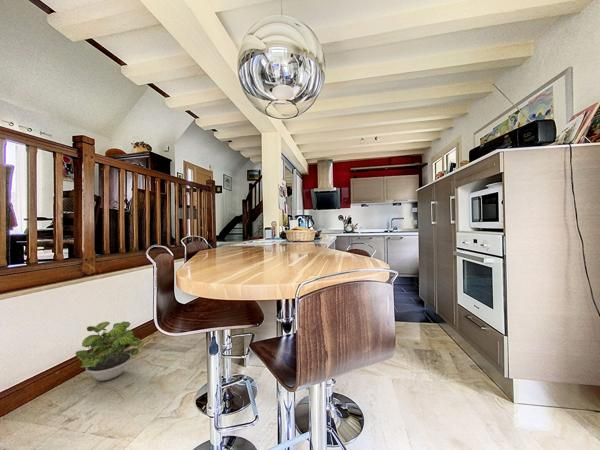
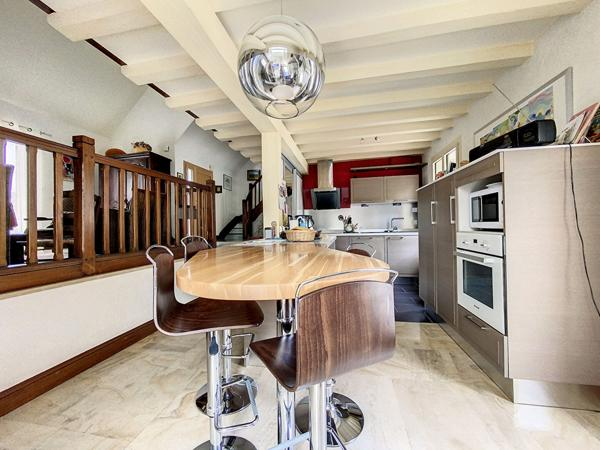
- potted plant [75,320,145,382]
